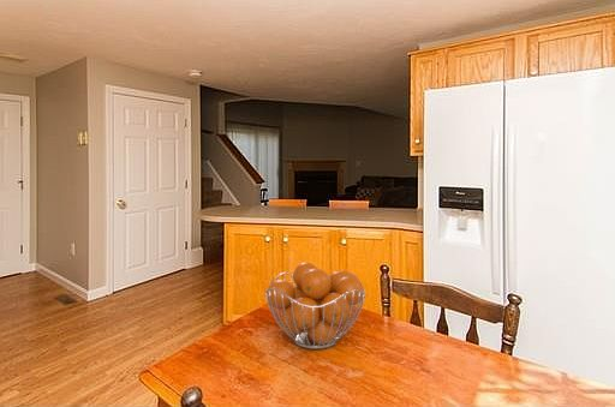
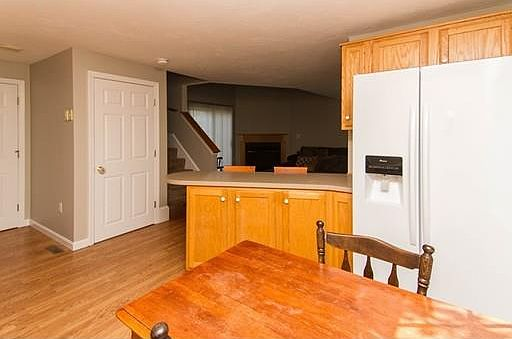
- fruit basket [264,262,368,349]
